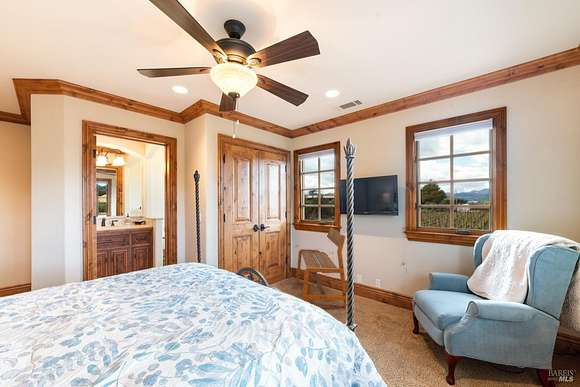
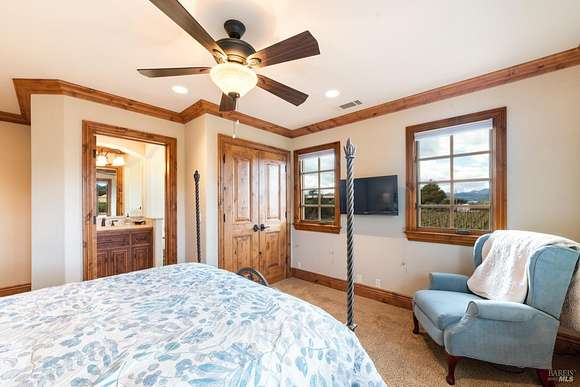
- bench [295,227,347,309]
